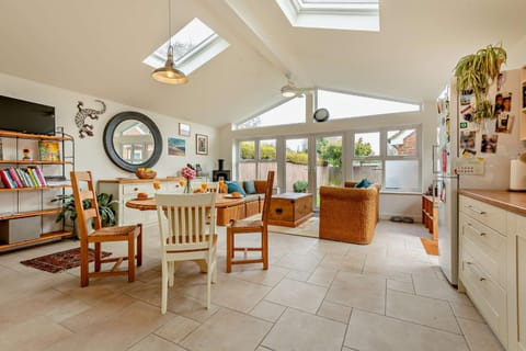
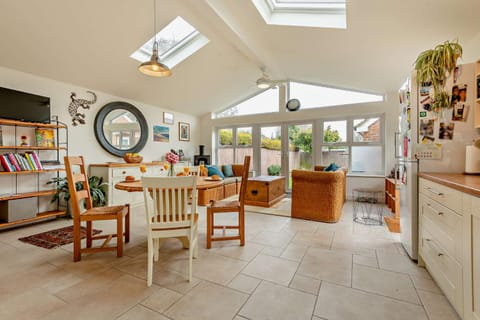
+ side table [351,187,384,226]
